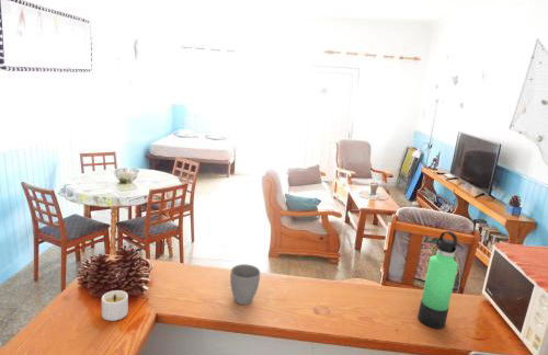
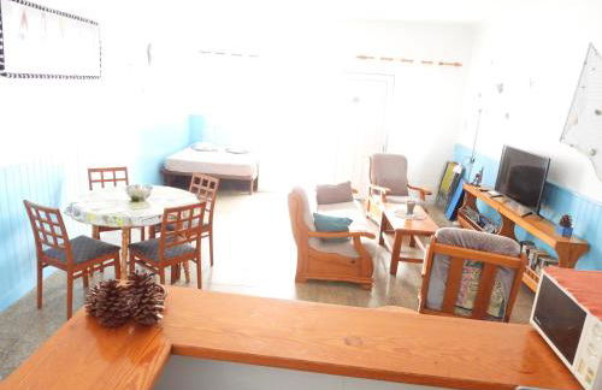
- thermos bottle [416,230,459,330]
- mug [229,263,261,306]
- candle [101,289,129,322]
